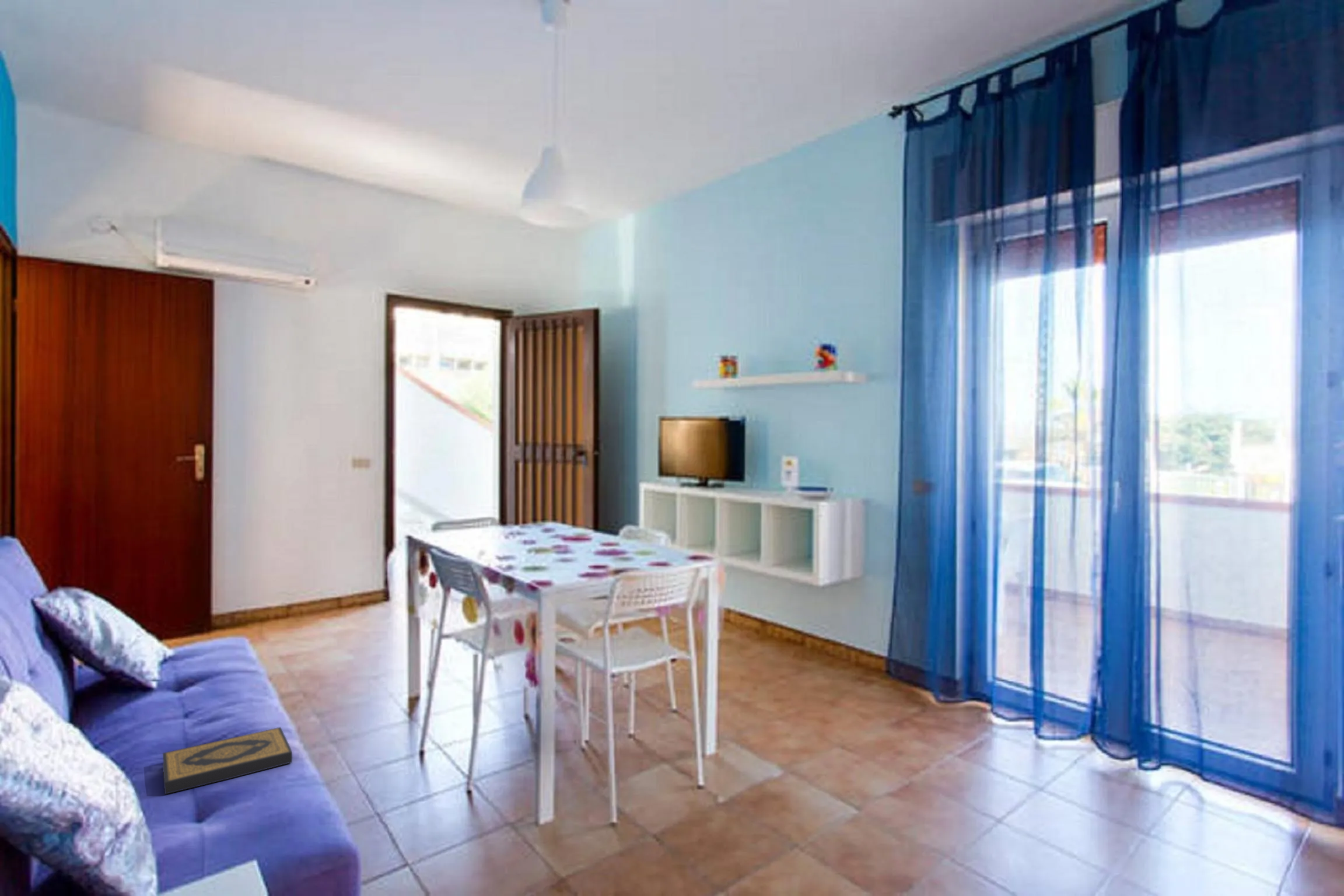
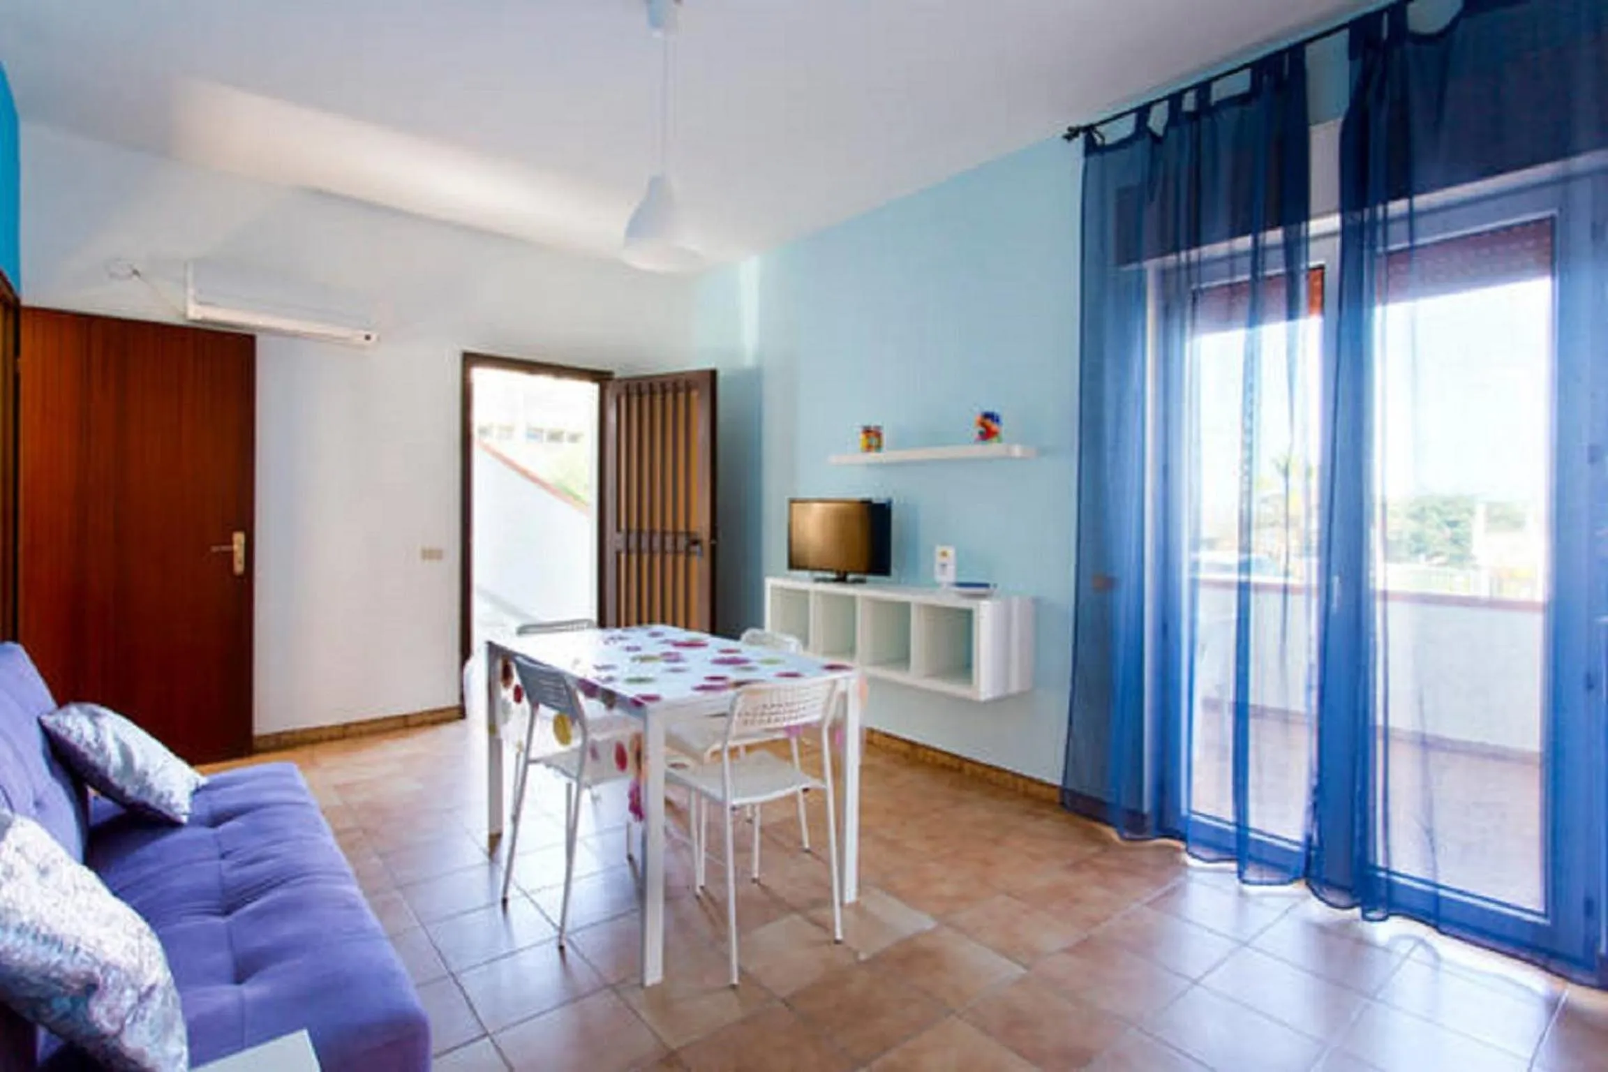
- hardback book [162,726,293,795]
